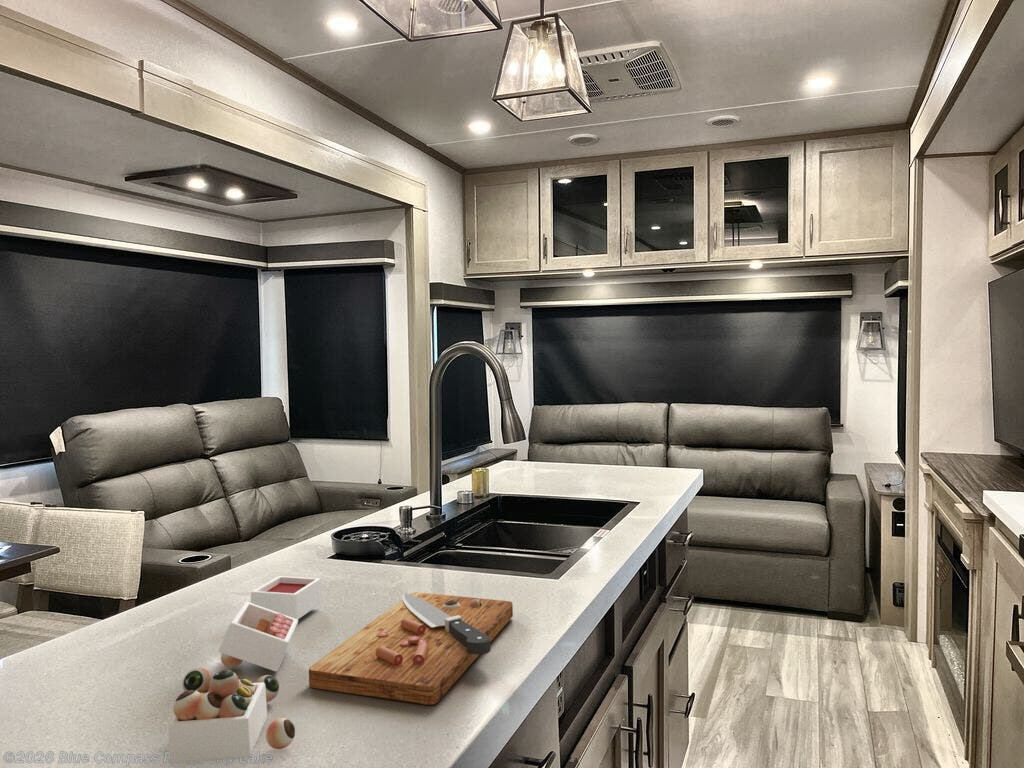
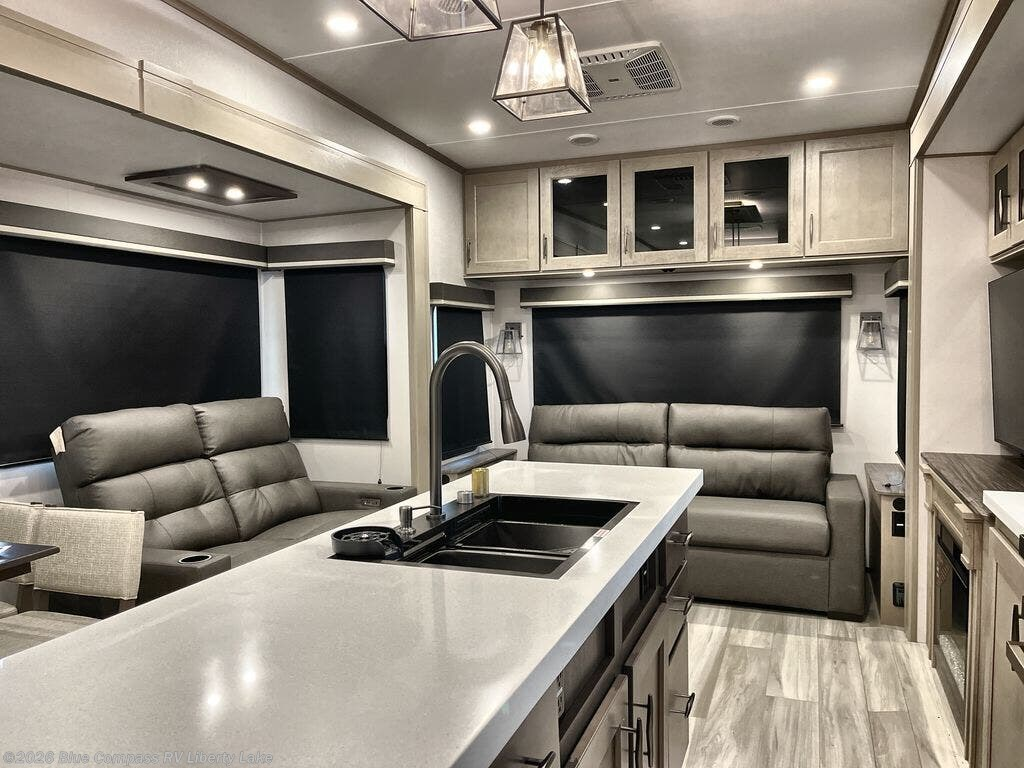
- cutting board [168,575,514,765]
